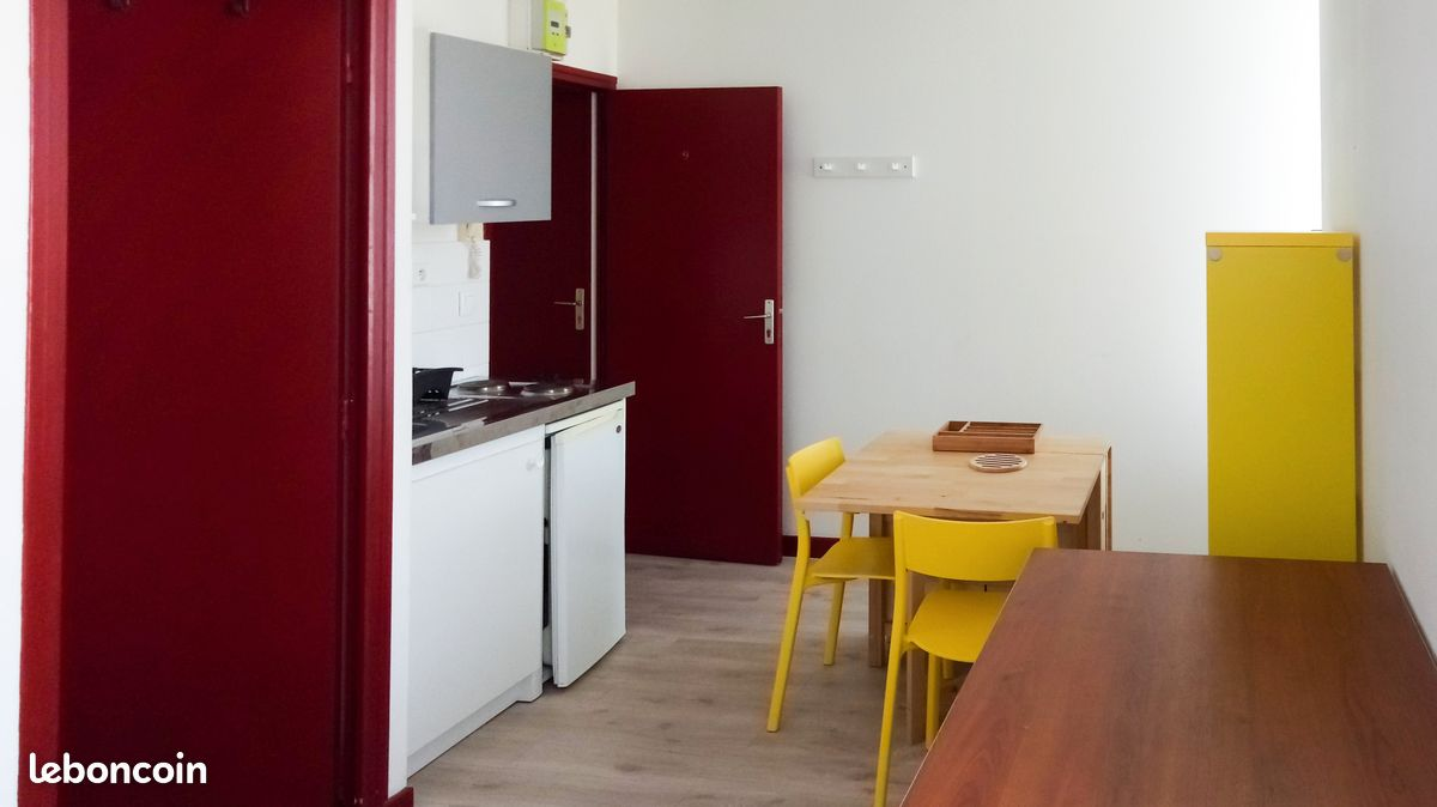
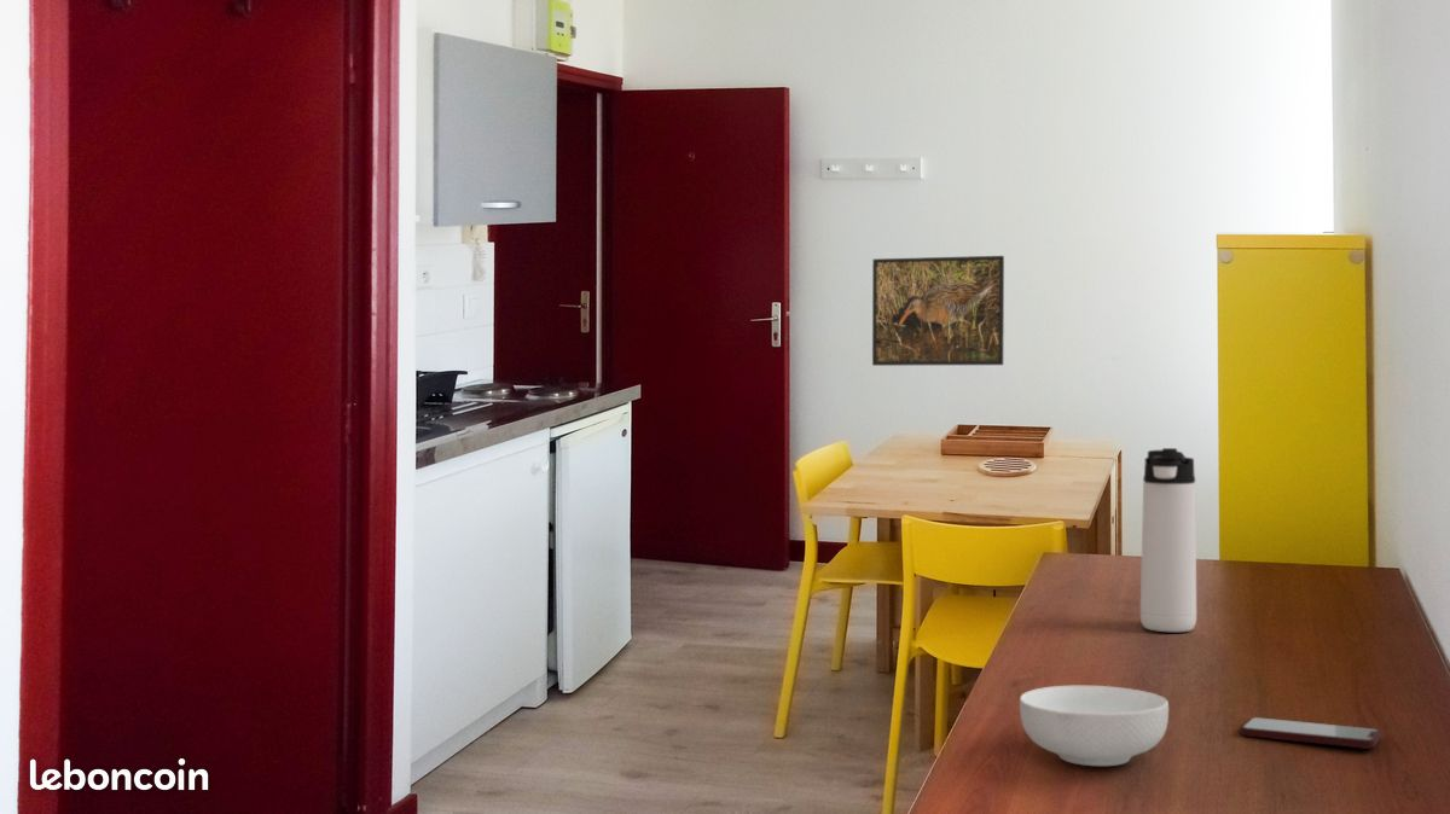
+ smartphone [1240,716,1382,750]
+ cereal bowl [1019,685,1170,767]
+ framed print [871,255,1005,367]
+ thermos bottle [1139,447,1197,633]
